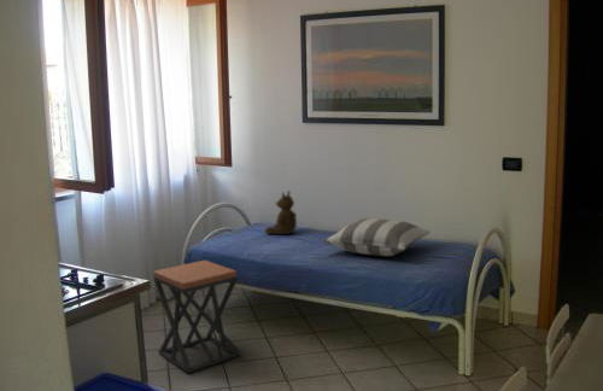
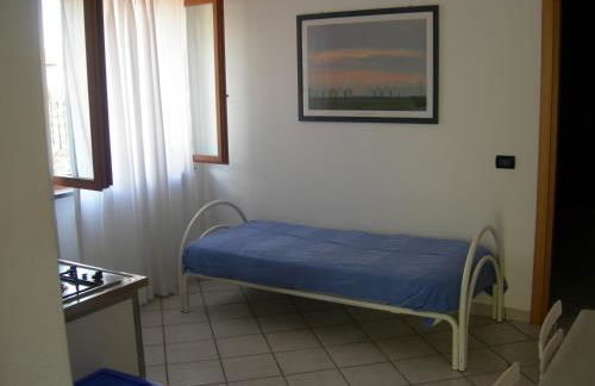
- teddy bear [264,189,298,235]
- pillow [322,217,432,257]
- stool [152,259,241,374]
